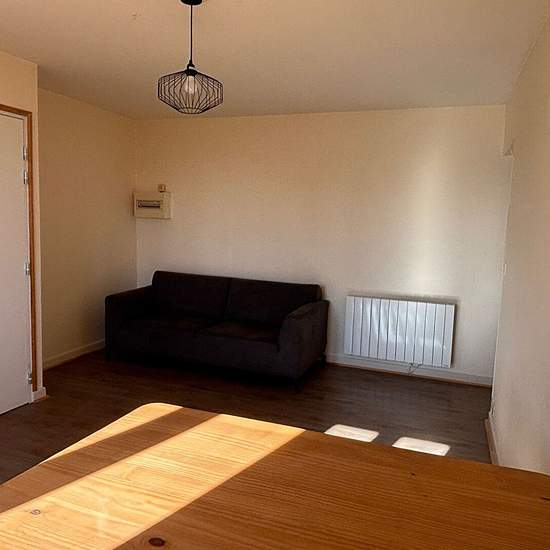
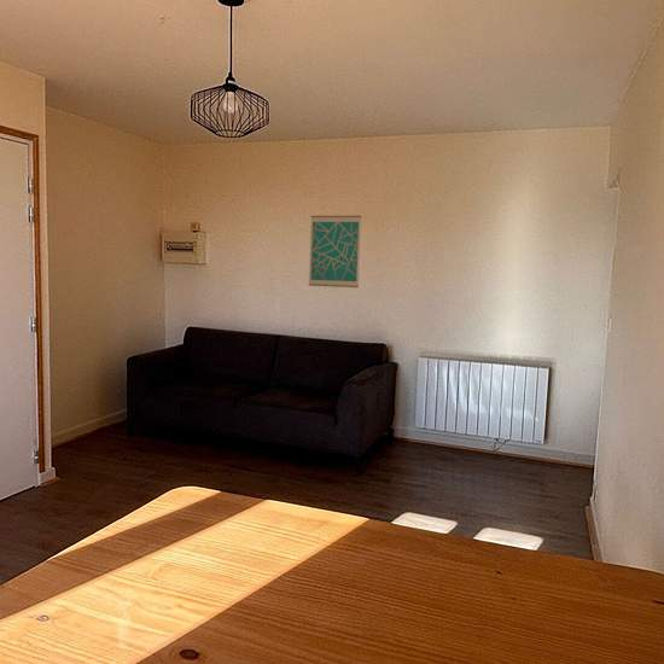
+ wall art [308,215,362,289]
